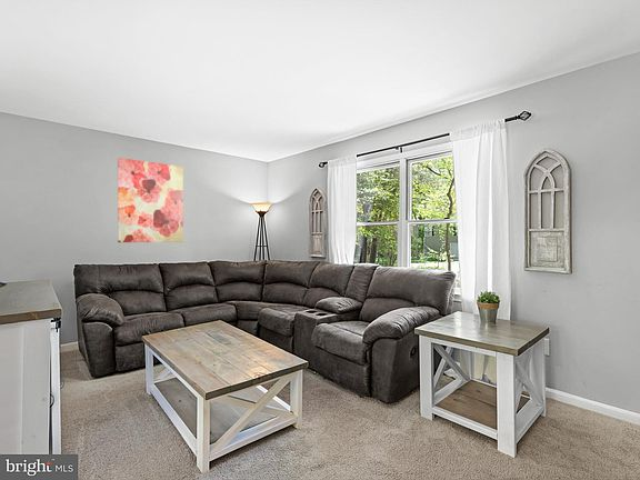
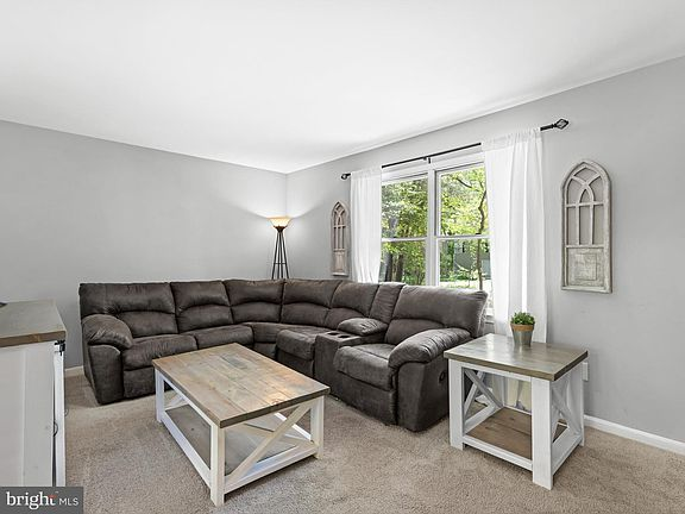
- wall art [117,157,184,243]
